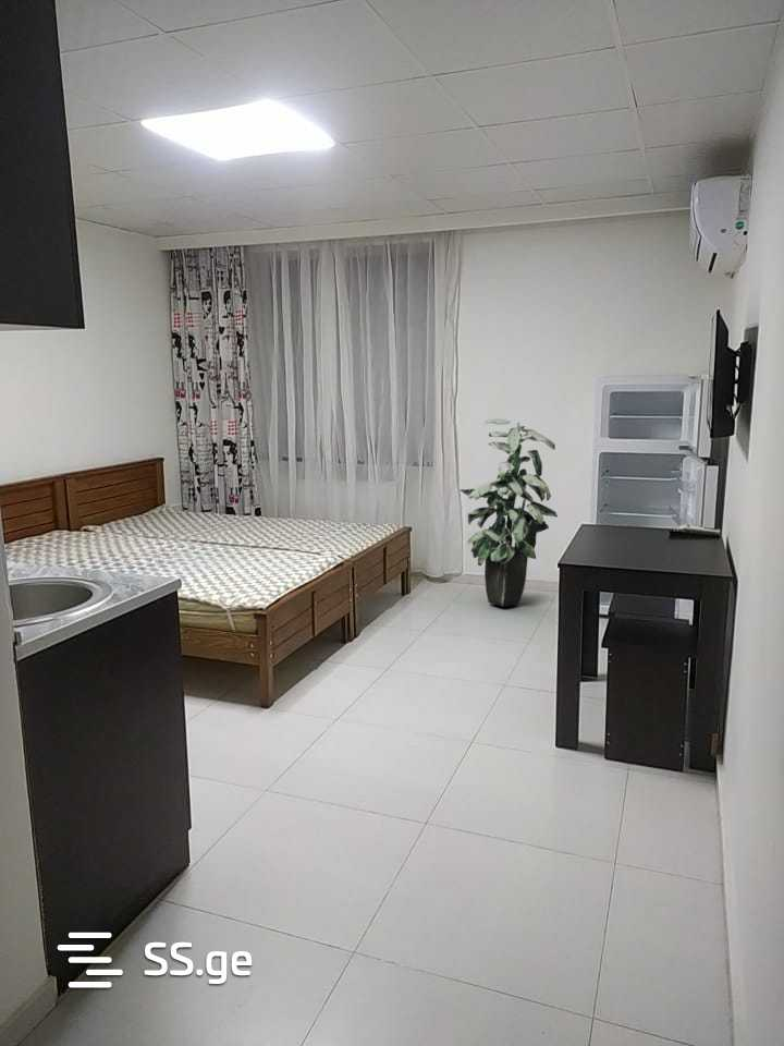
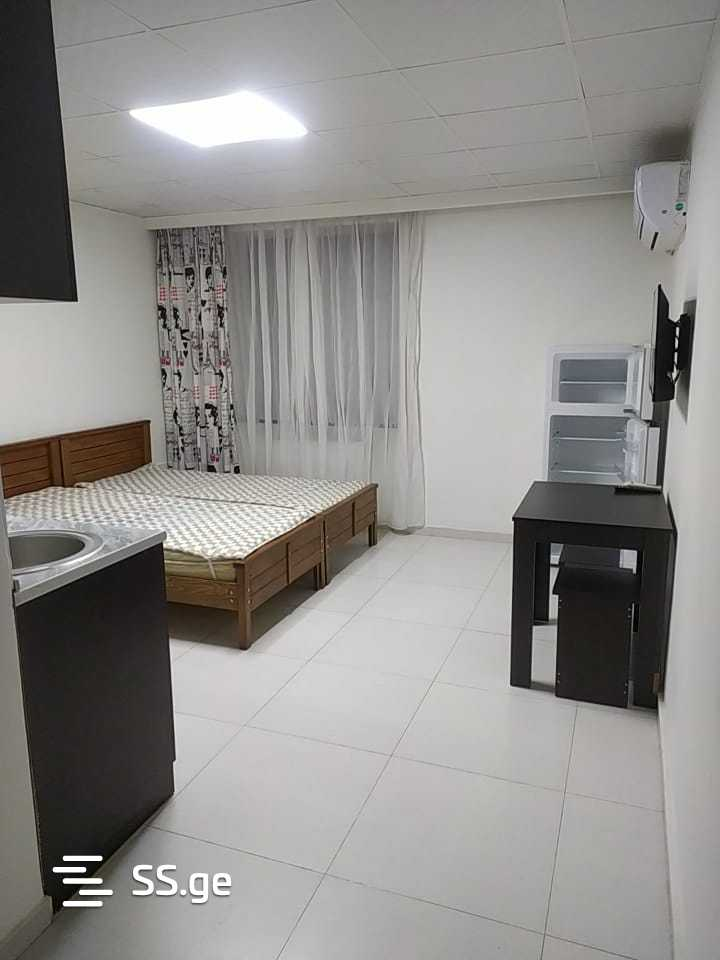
- indoor plant [458,417,559,607]
